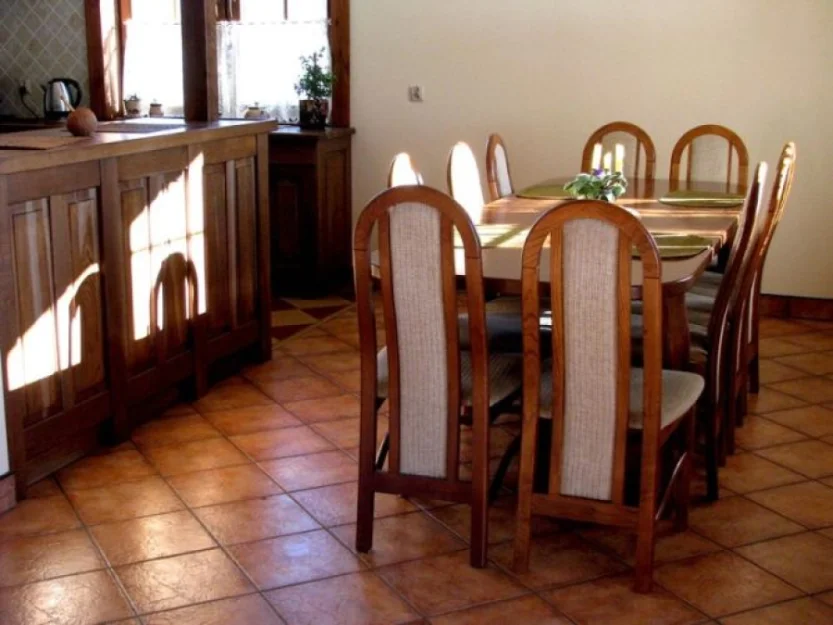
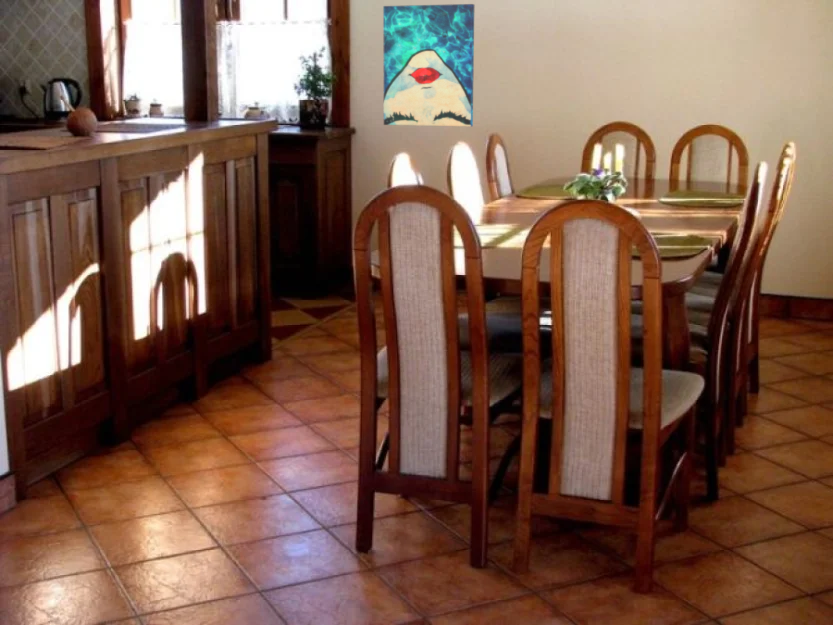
+ wall art [382,3,475,128]
